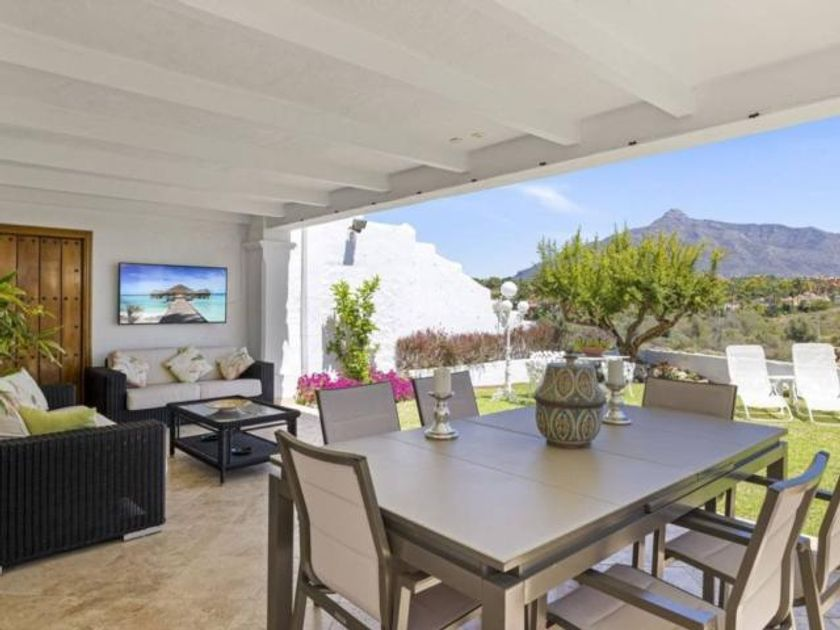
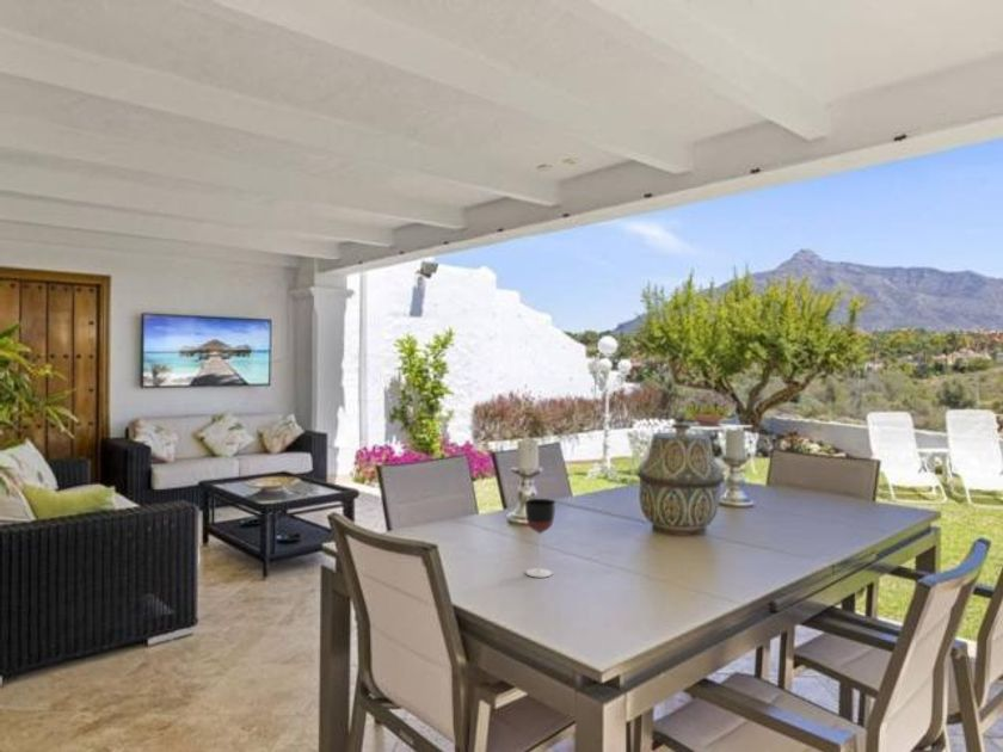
+ wineglass [524,498,556,579]
